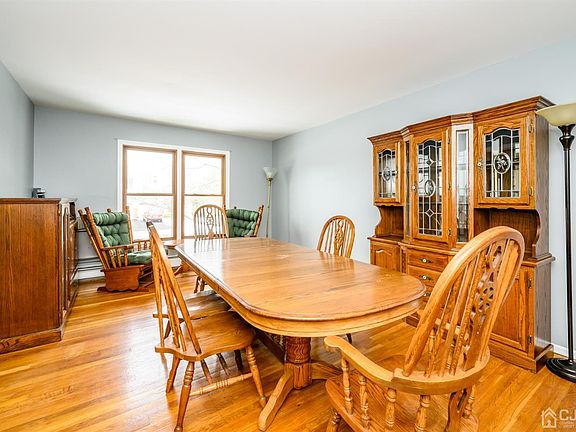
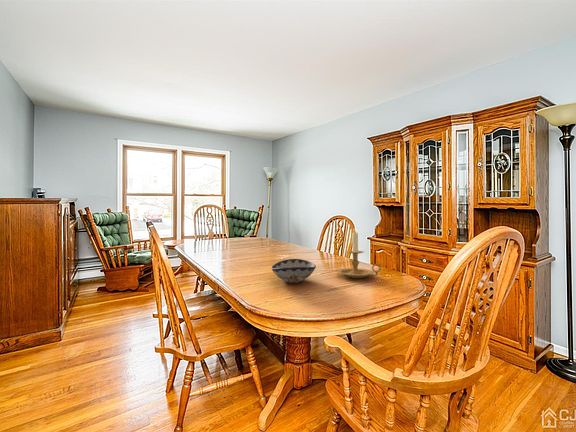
+ candle holder [336,231,382,279]
+ decorative bowl [270,258,317,284]
